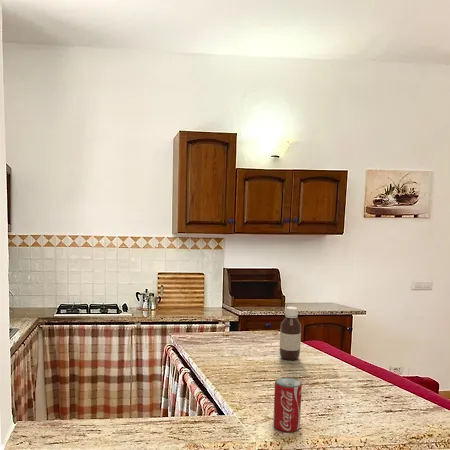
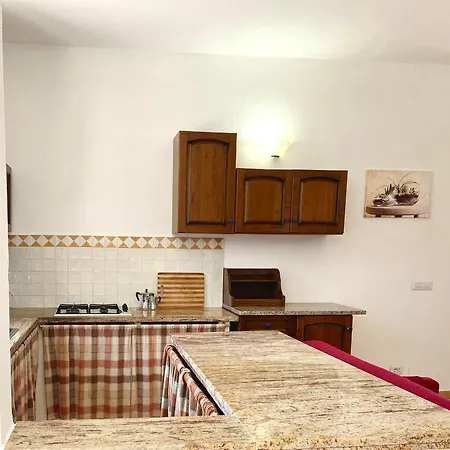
- beverage can [272,376,303,433]
- bottle [279,306,302,361]
